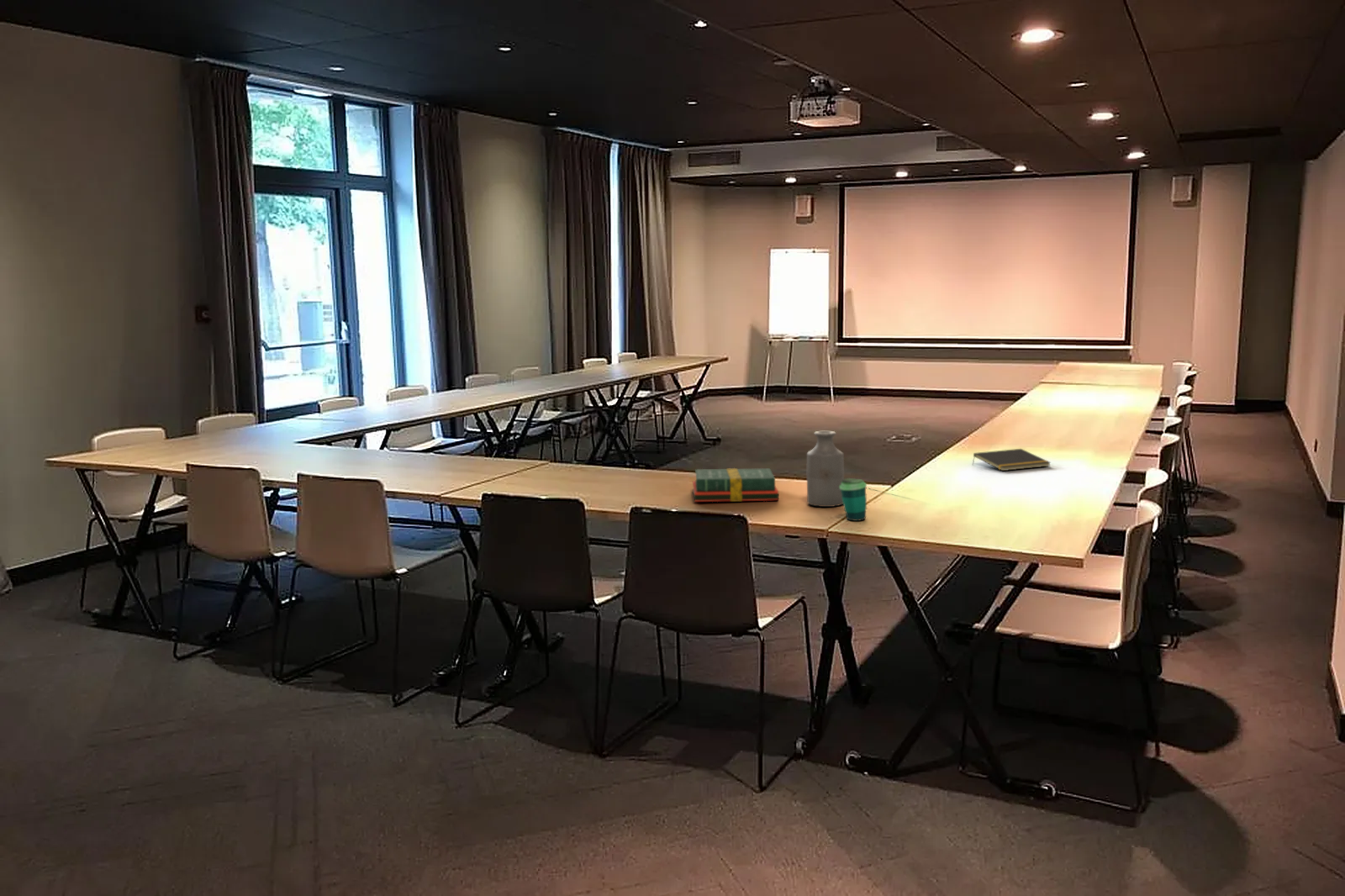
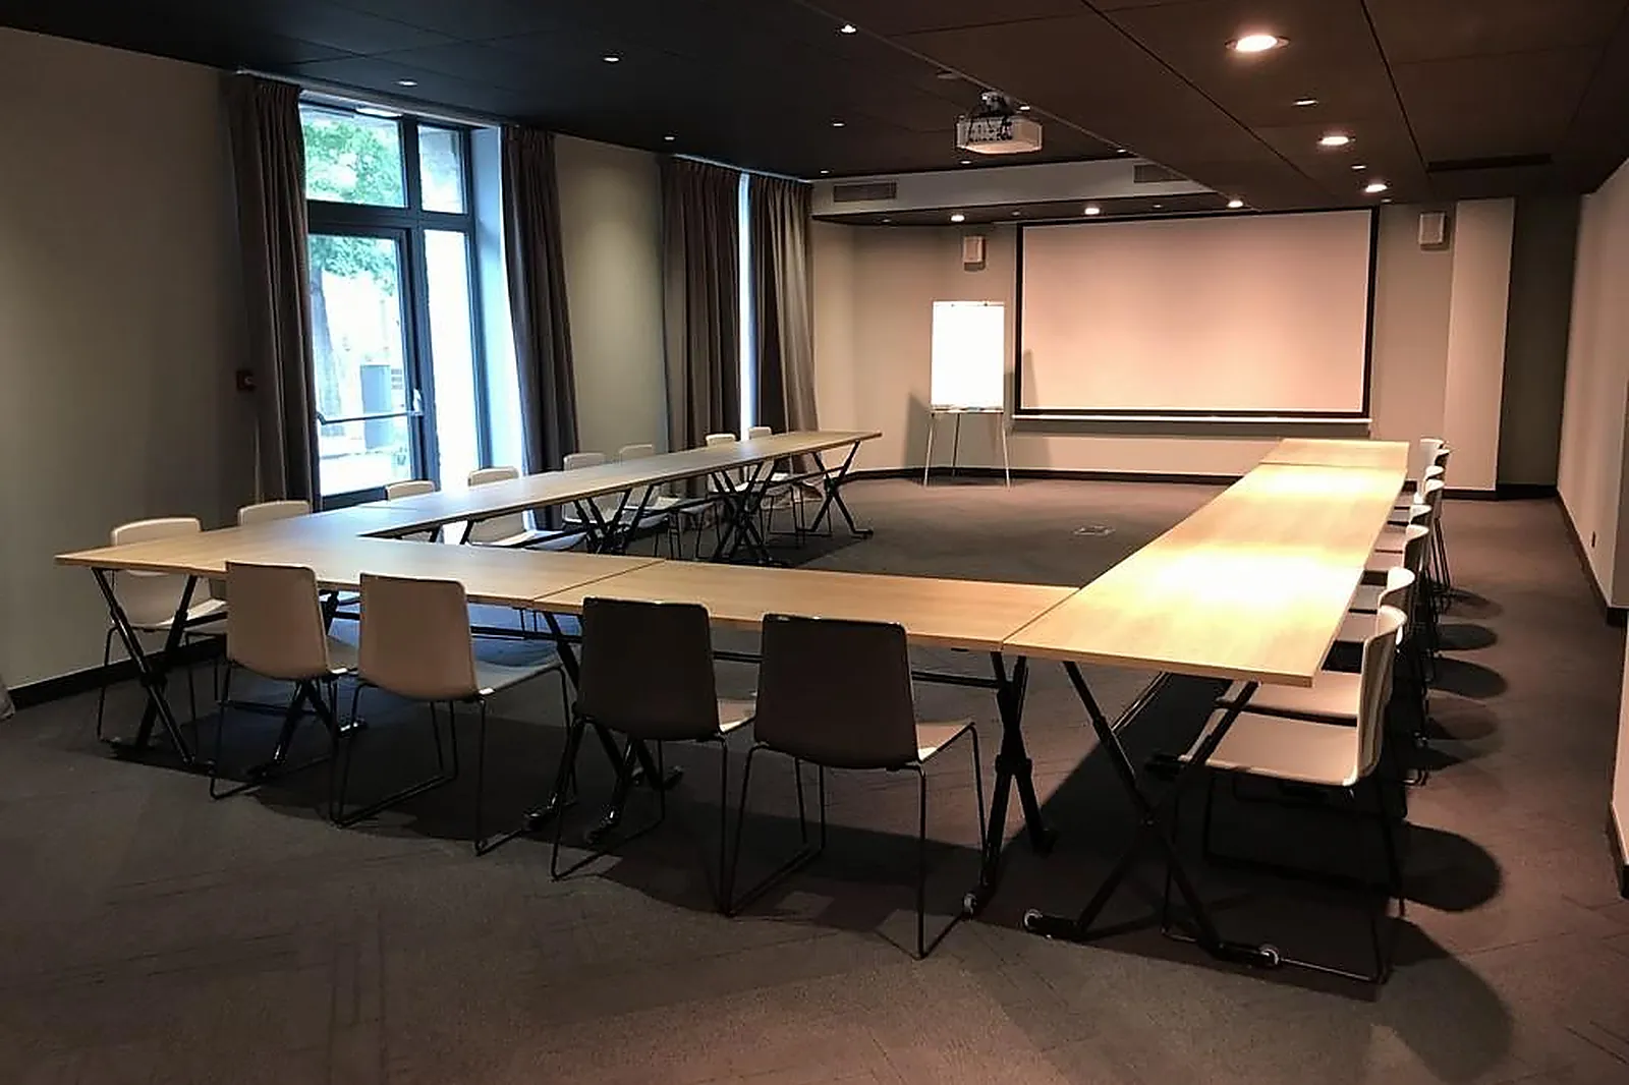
- notepad [972,448,1052,472]
- cup [840,477,868,522]
- hardback book [692,467,779,503]
- bottle [806,430,845,508]
